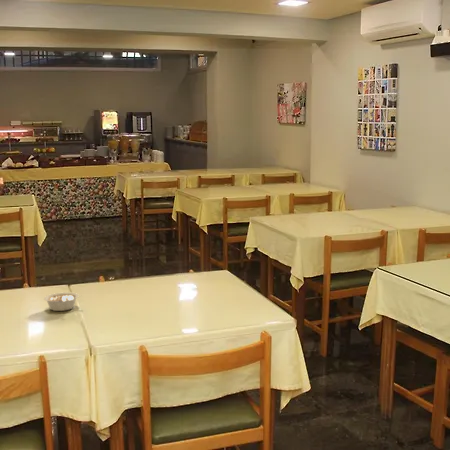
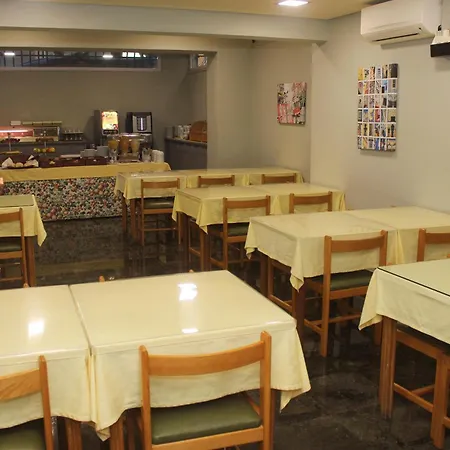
- legume [43,291,82,312]
